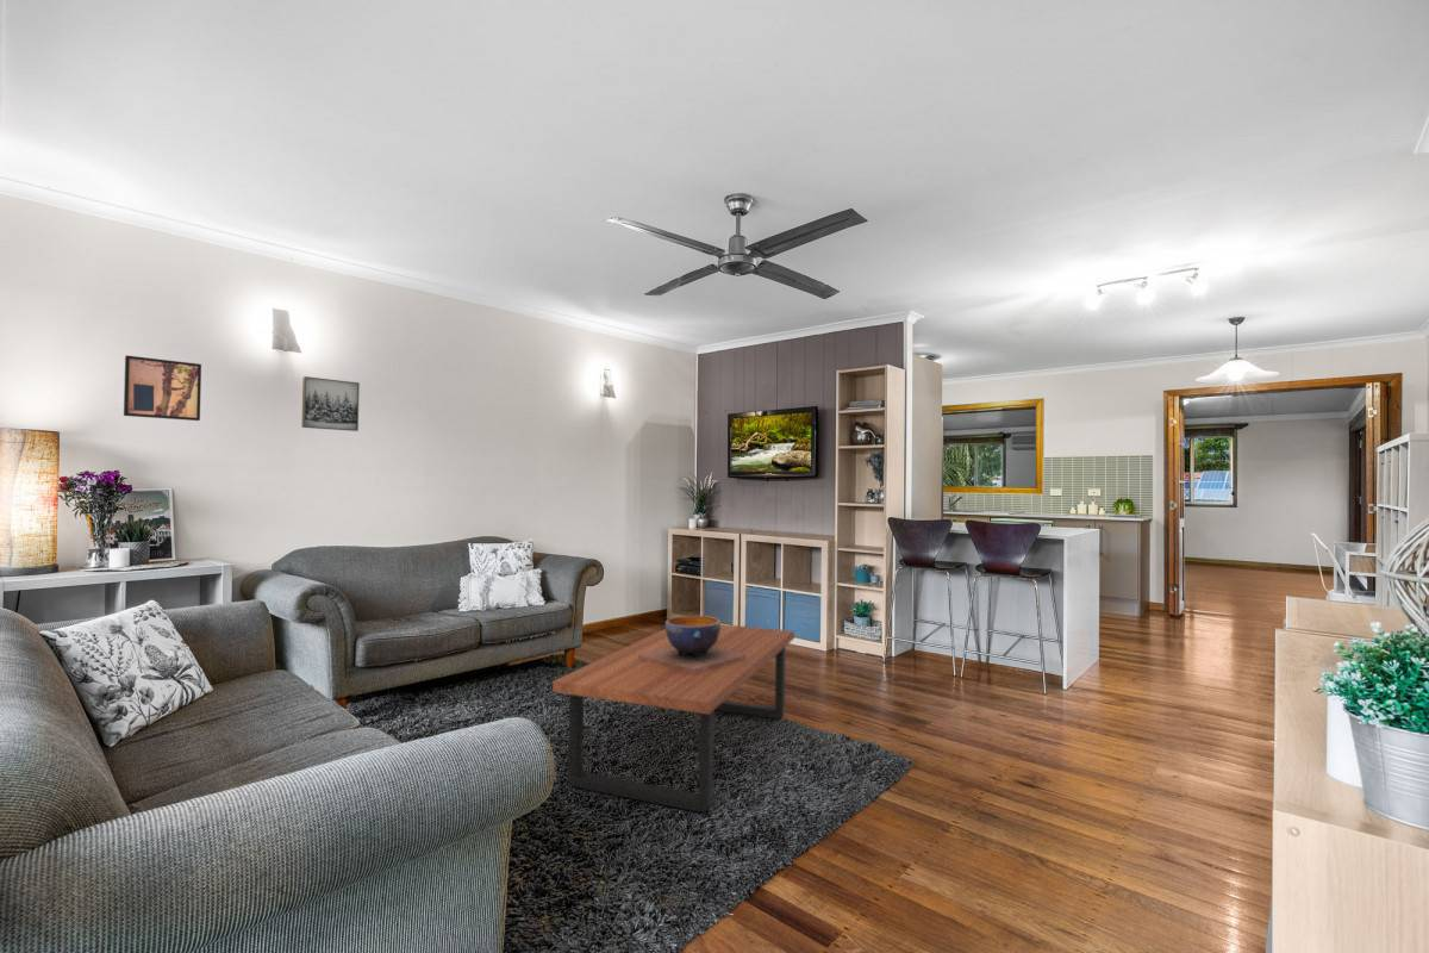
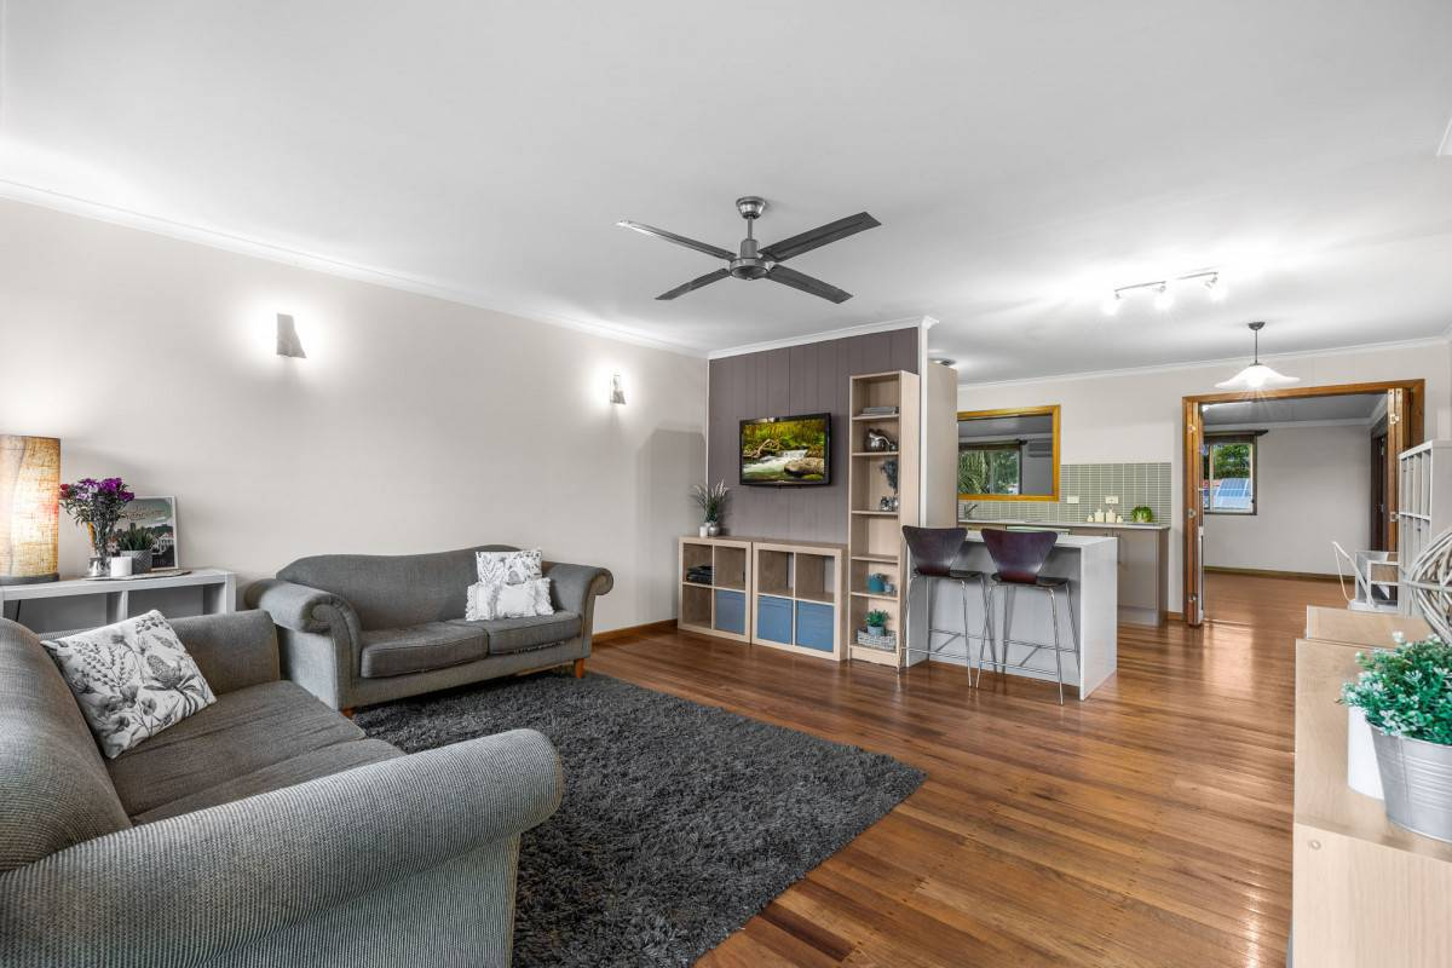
- decorative bowl [638,615,745,674]
- wall art [300,375,361,432]
- coffee table [551,623,795,814]
- wall art [123,354,202,422]
